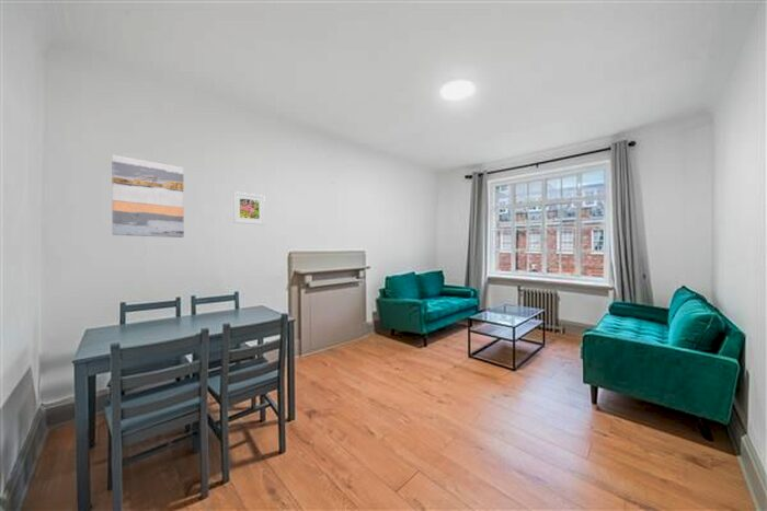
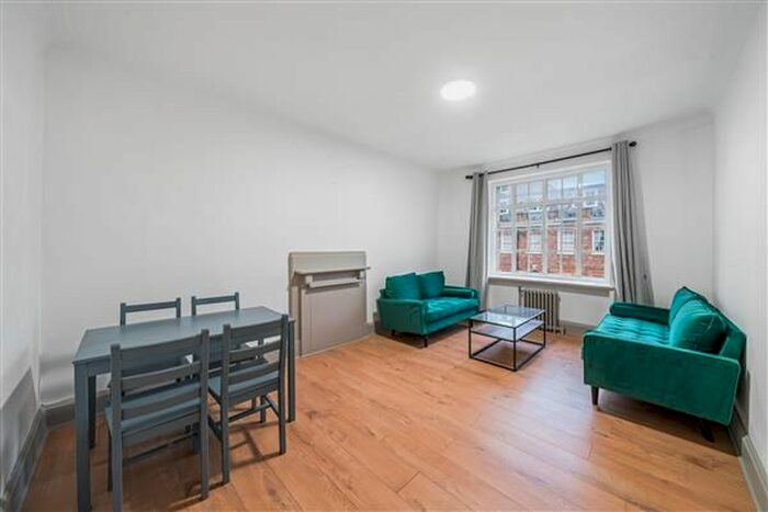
- wall art [111,153,185,239]
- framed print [232,190,266,227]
